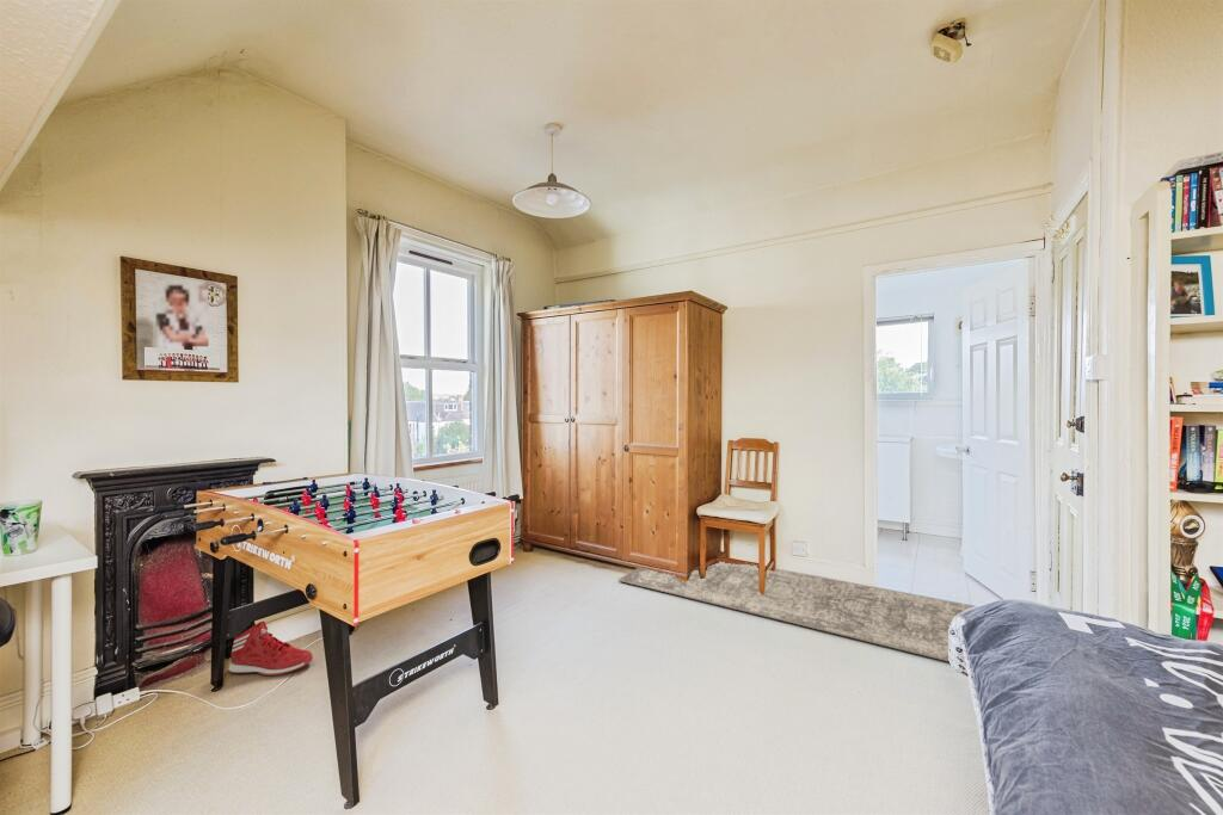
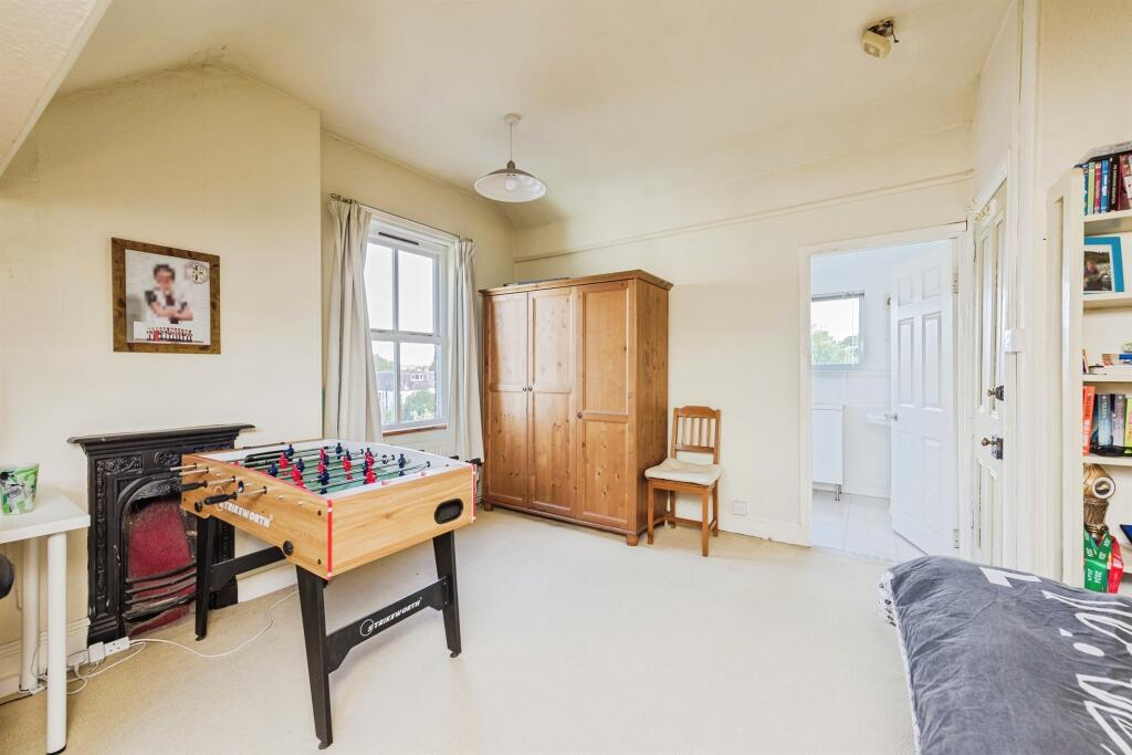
- sneaker [228,620,314,677]
- rug [616,561,975,663]
